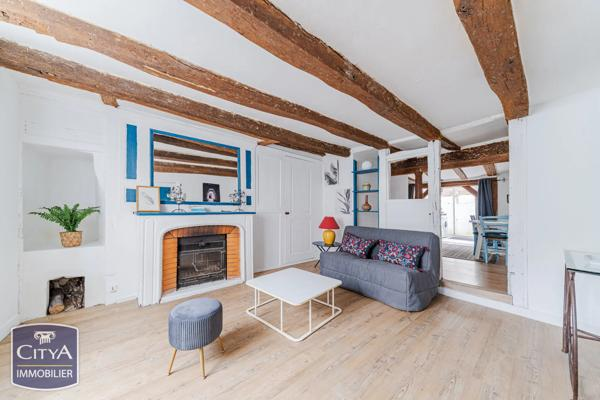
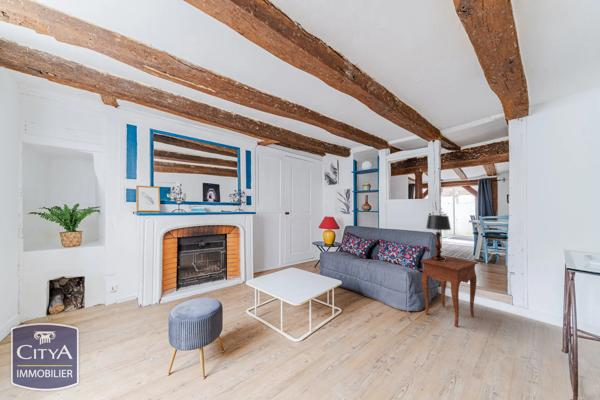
+ table lamp [425,214,452,261]
+ side table [420,254,479,328]
